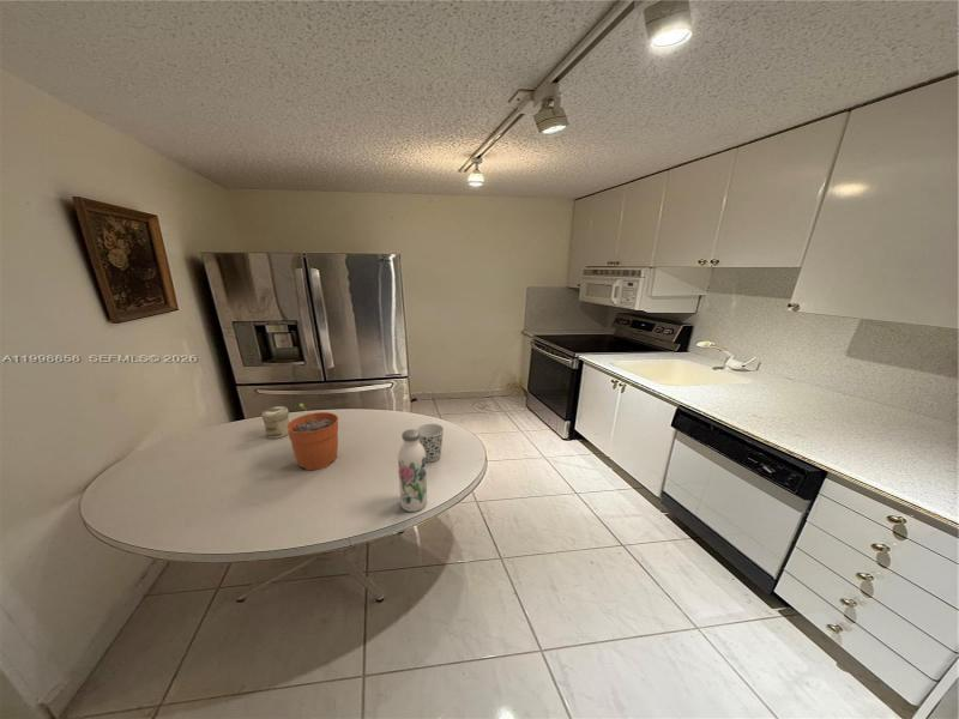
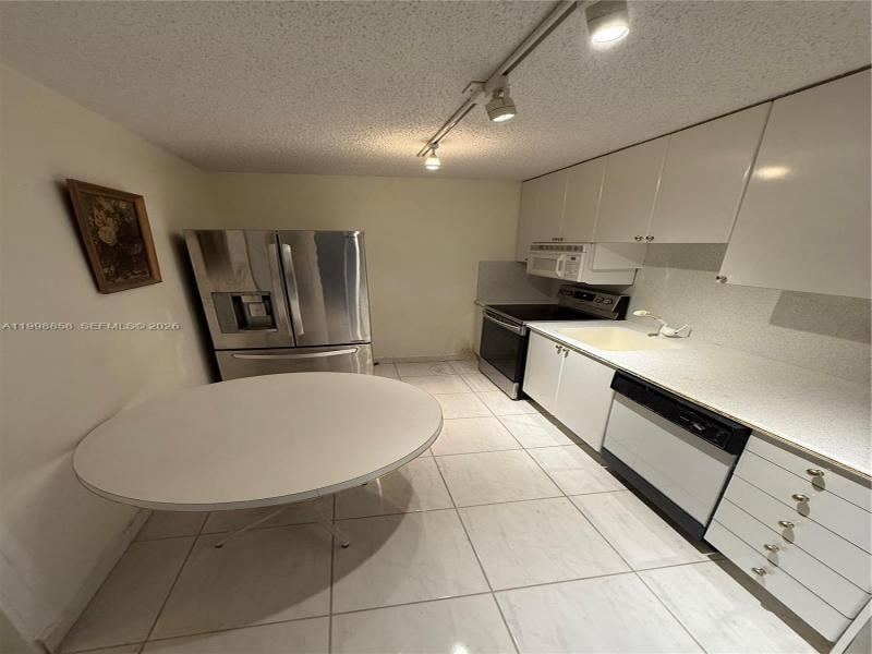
- water bottle [397,428,428,513]
- plant pot [287,403,339,471]
- jar [261,405,290,440]
- cup [416,423,445,464]
